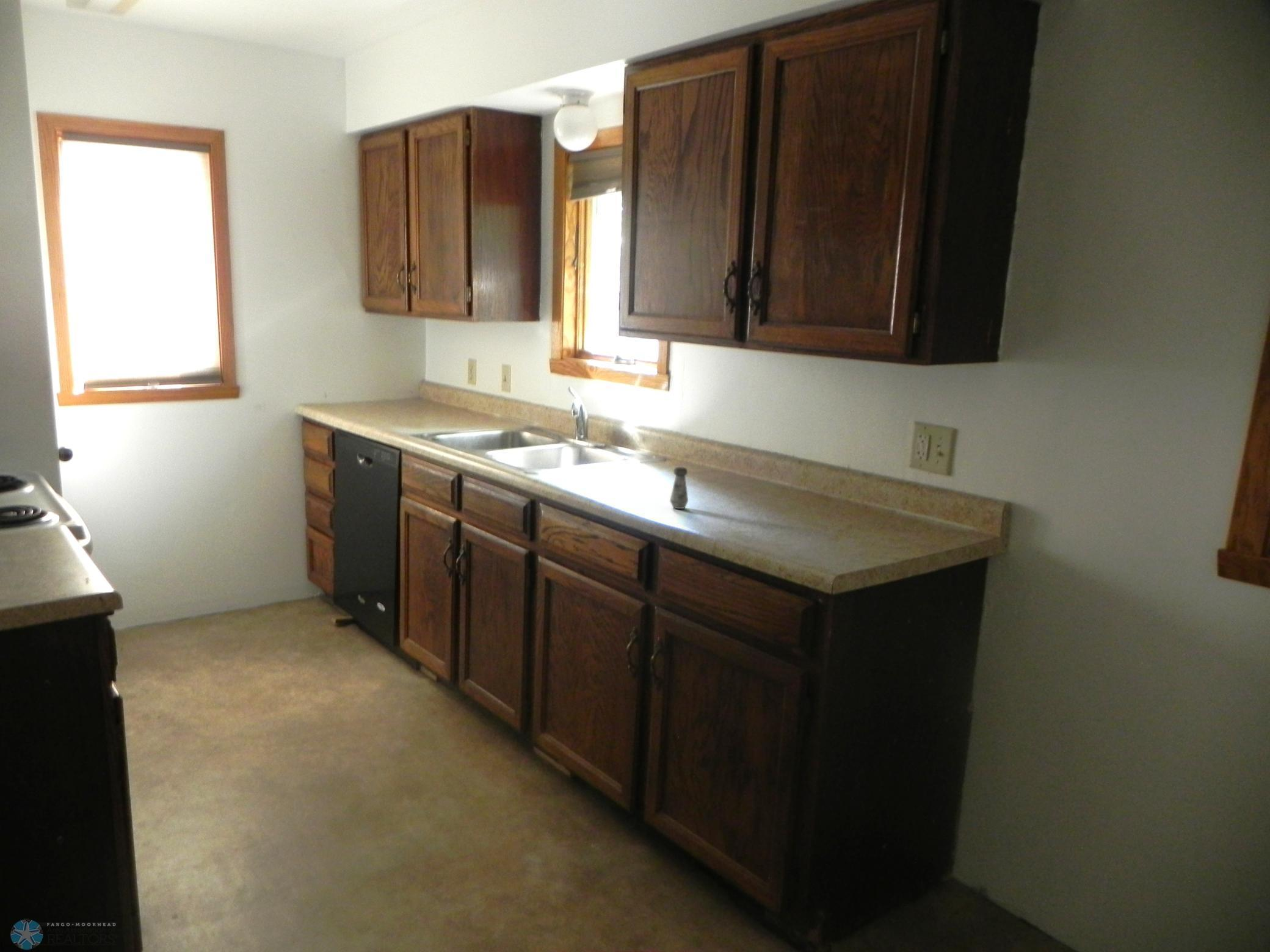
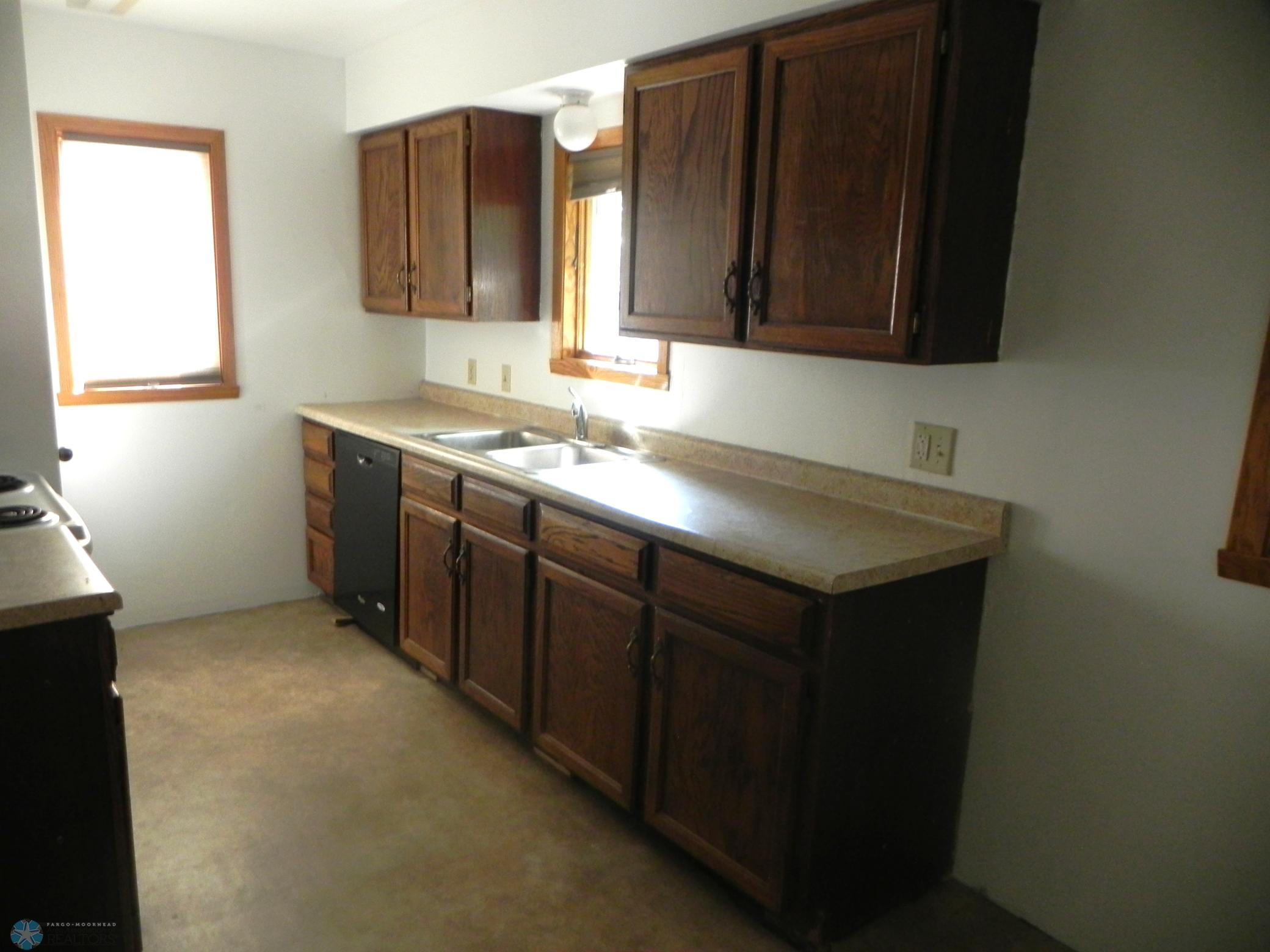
- salt shaker [669,466,689,510]
